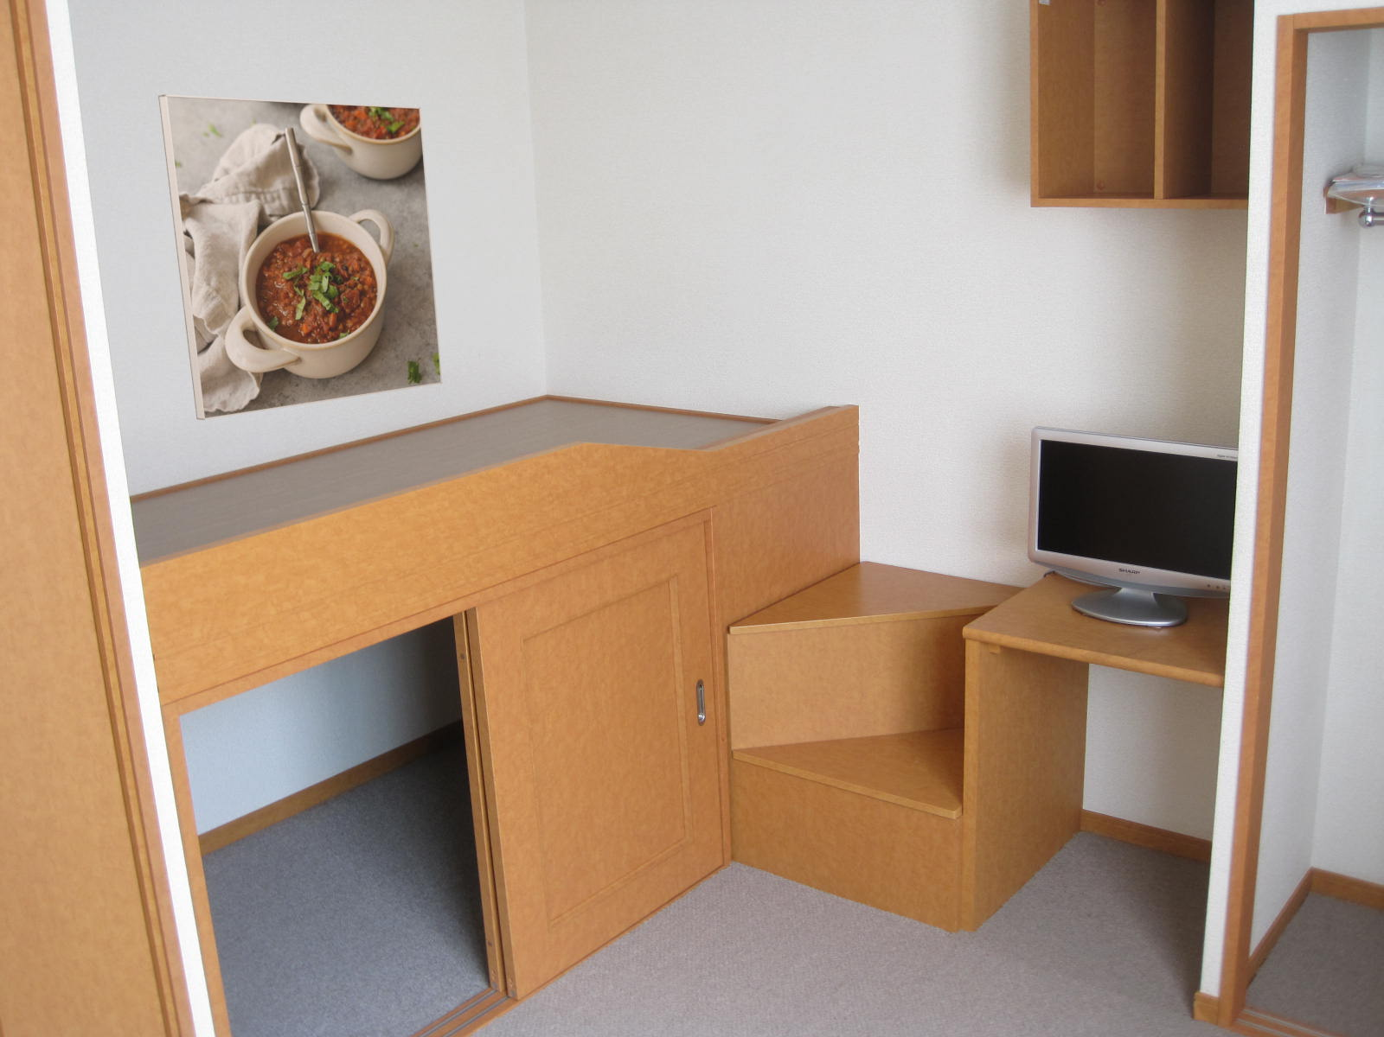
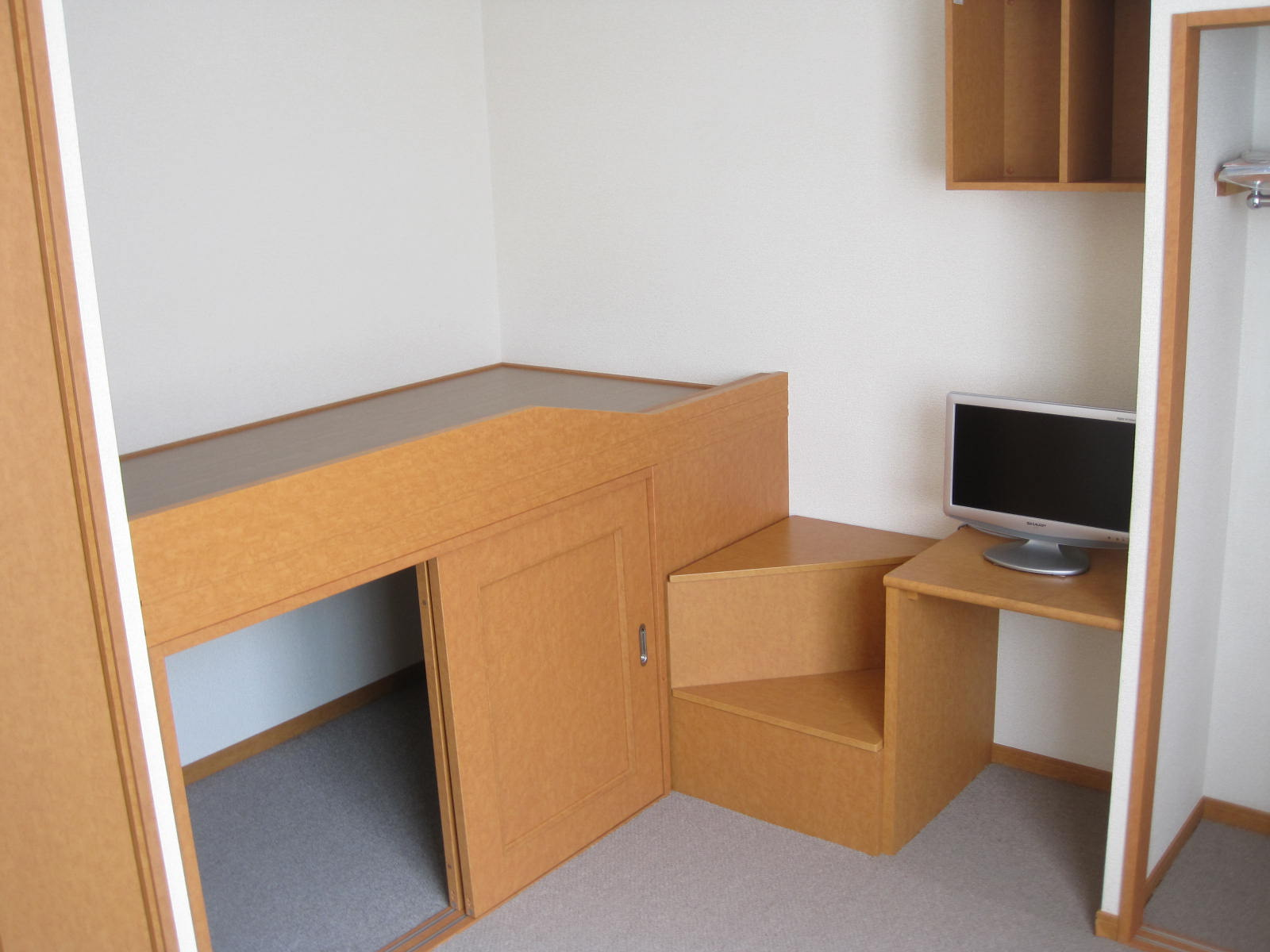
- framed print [157,94,442,420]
